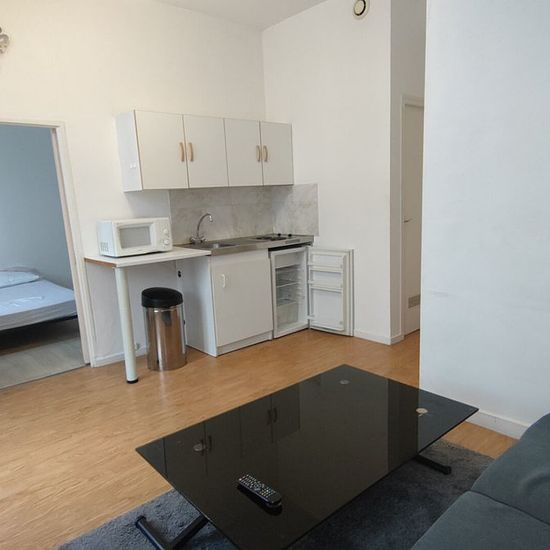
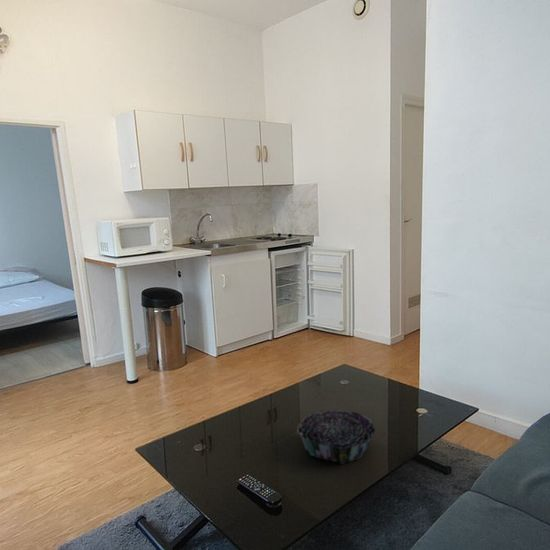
+ decorative bowl [296,409,376,464]
